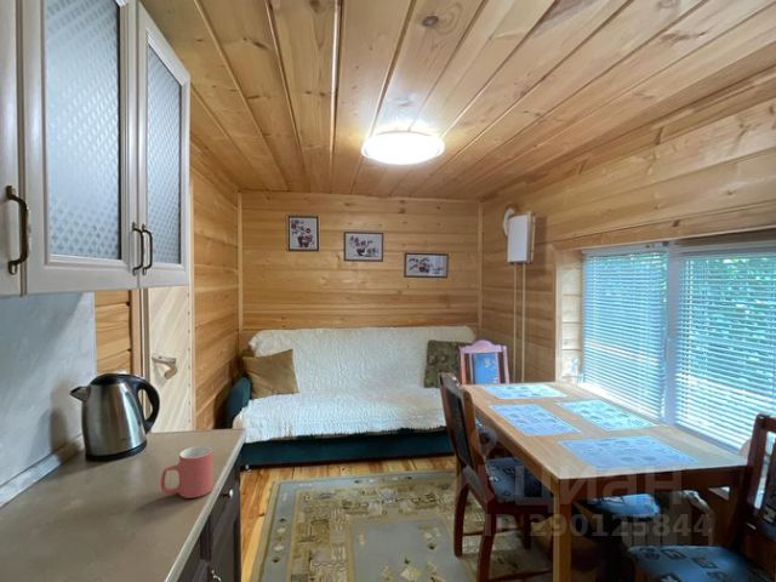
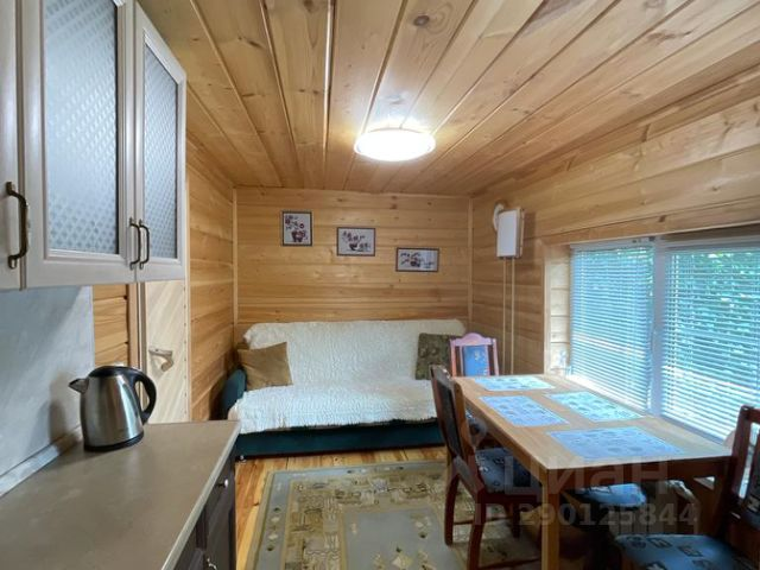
- mug [160,445,213,500]
